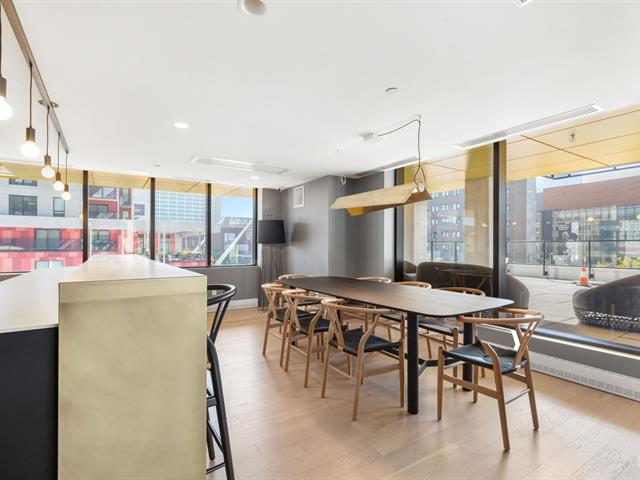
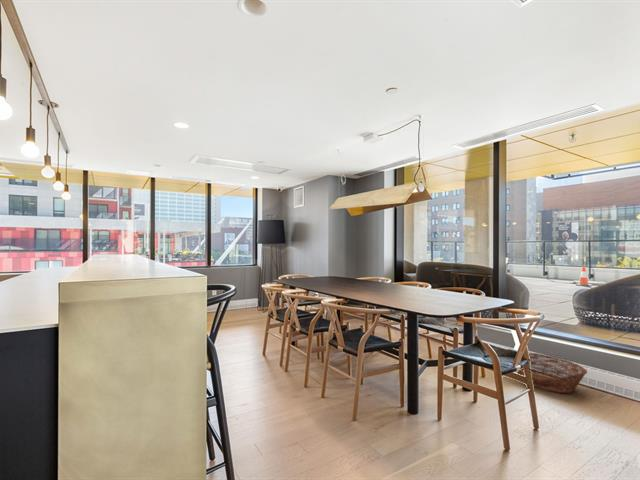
+ basket [516,352,588,394]
